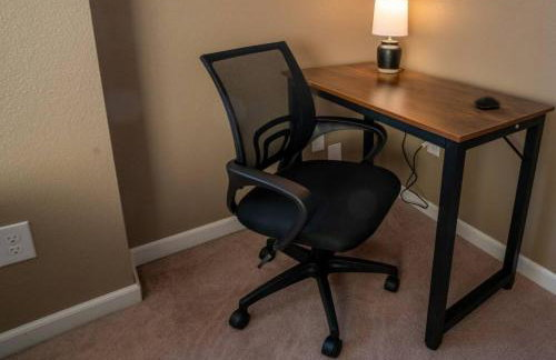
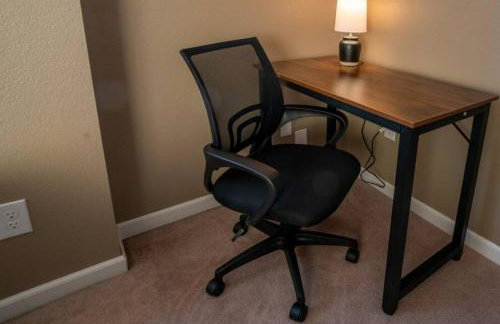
- computer mouse [473,94,502,116]
